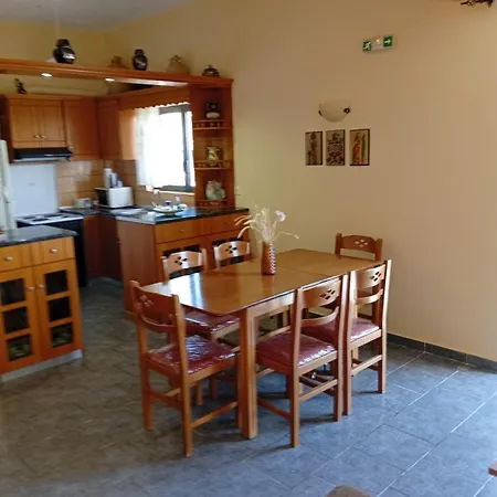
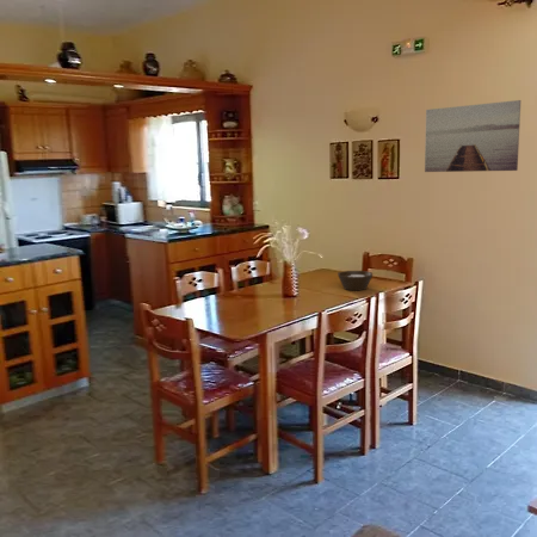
+ bowl [337,270,374,291]
+ wall art [424,99,523,173]
